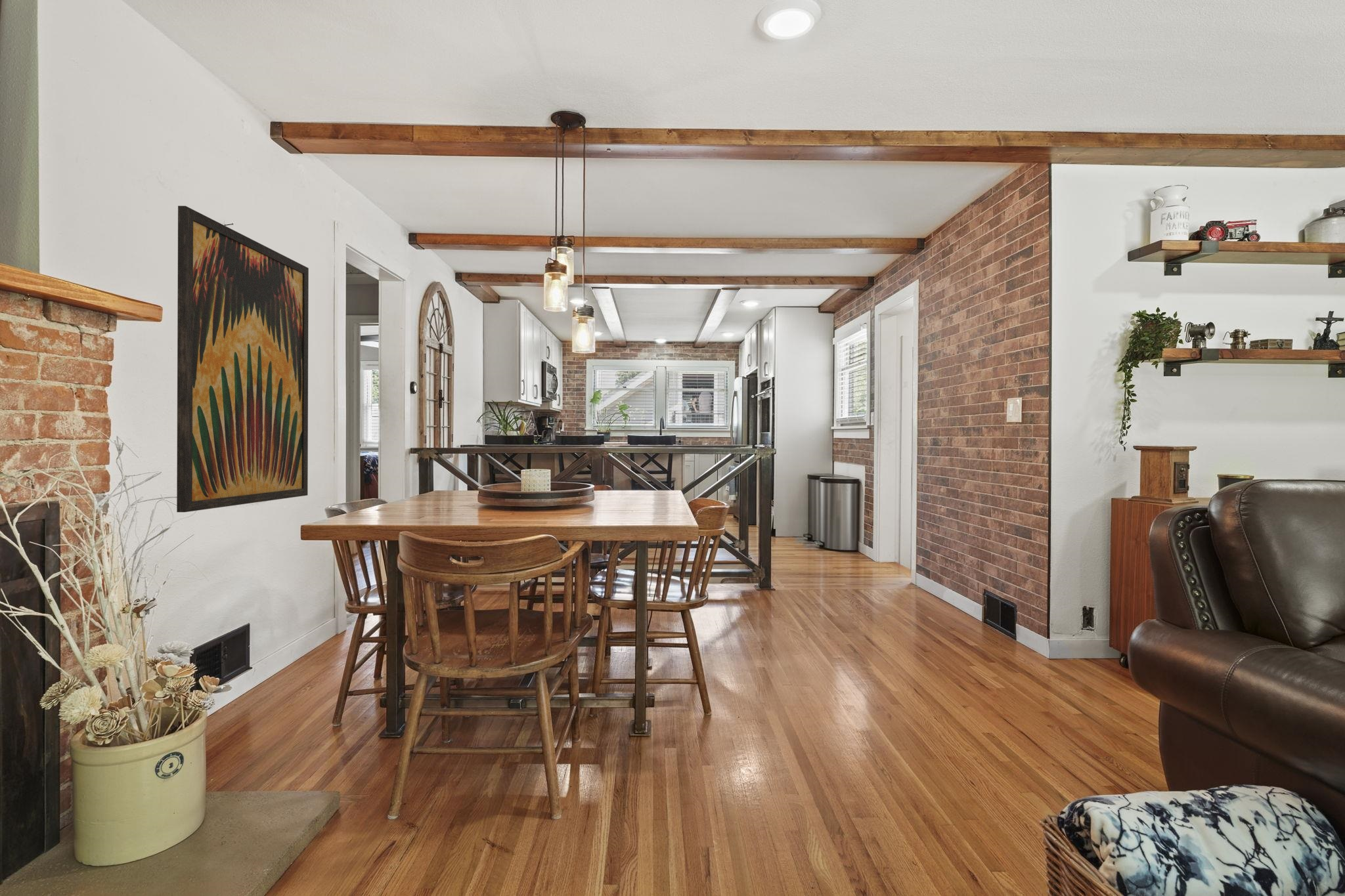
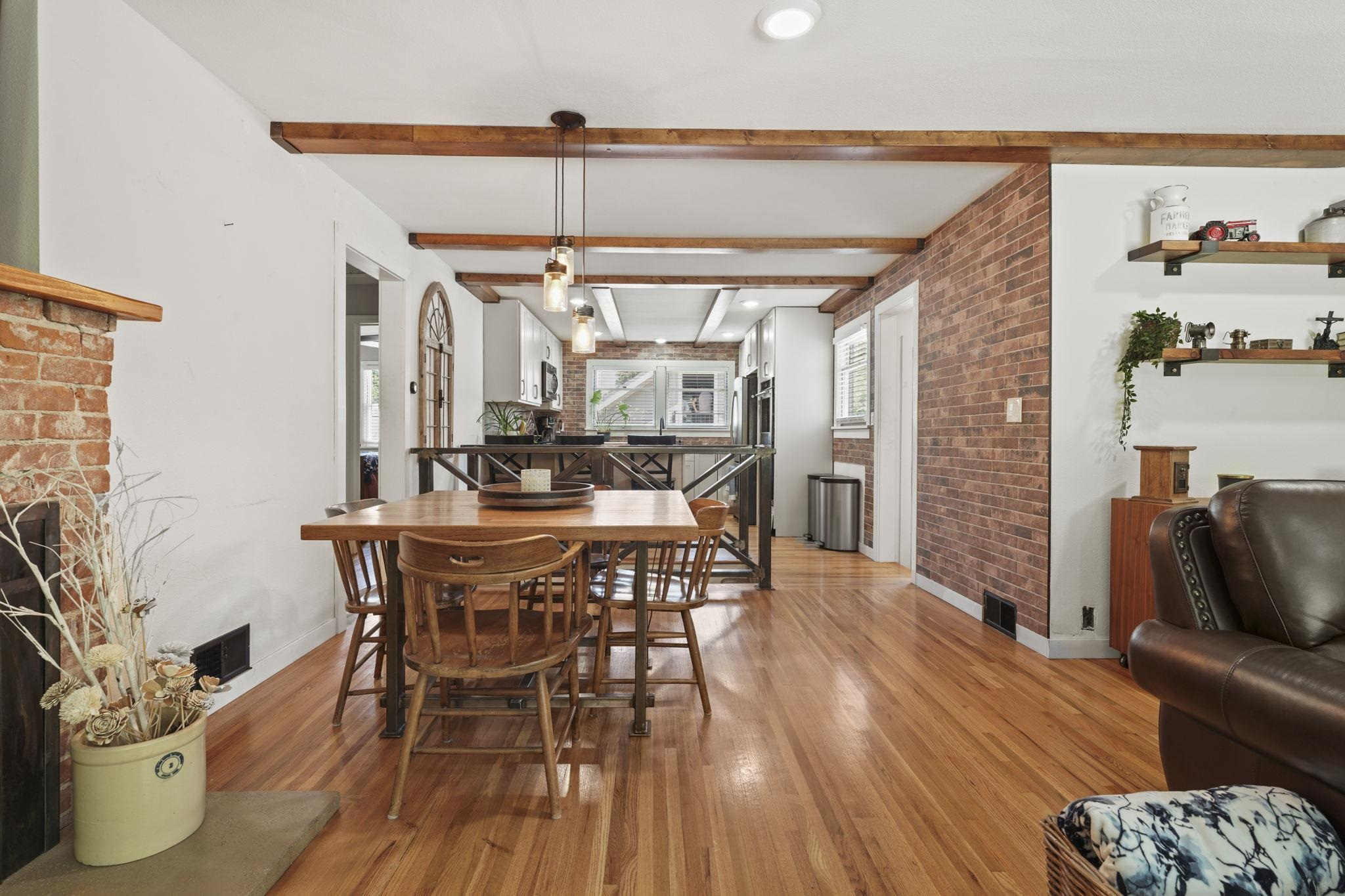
- wall art [176,205,309,513]
